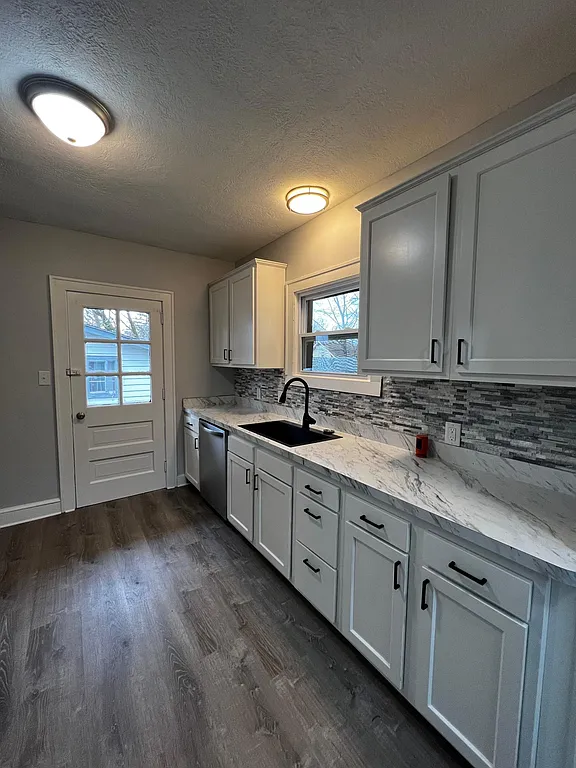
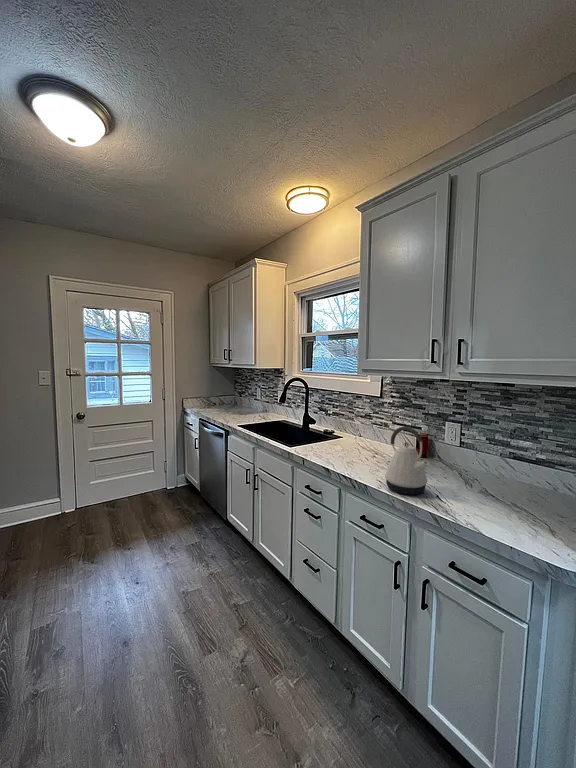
+ kettle [384,426,430,496]
